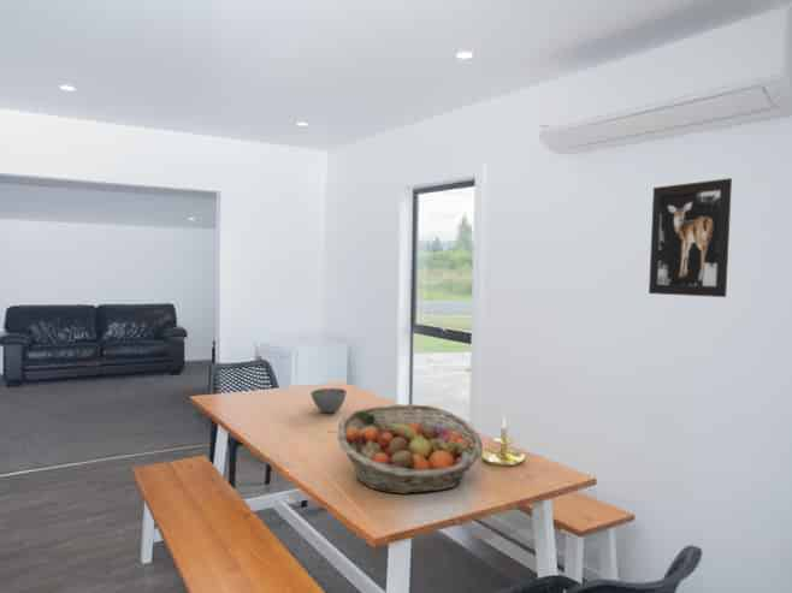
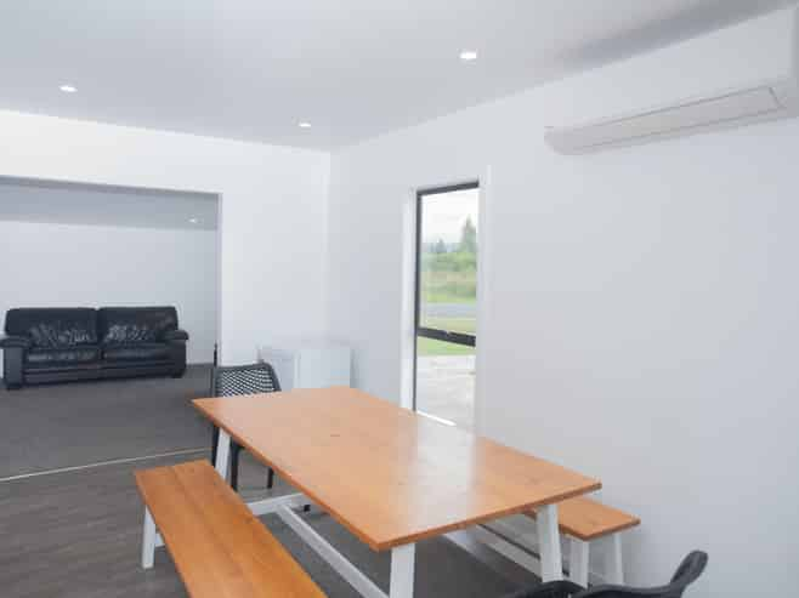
- wall art [648,177,733,298]
- bowl [309,387,348,414]
- fruit basket [336,403,484,496]
- candle holder [480,415,526,467]
